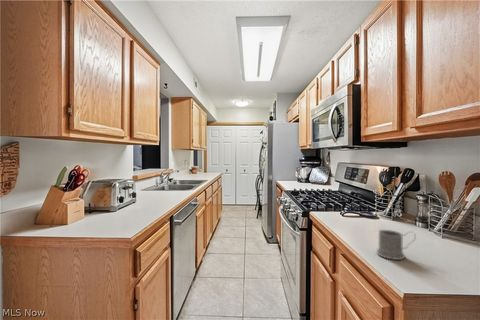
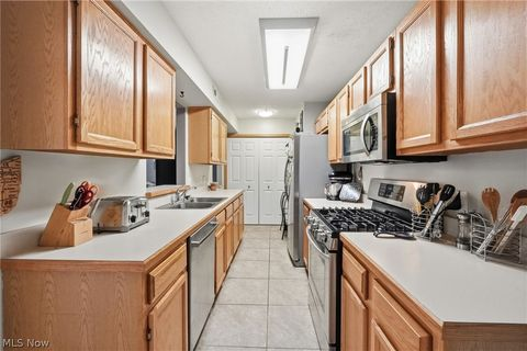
- mug [376,229,417,261]
